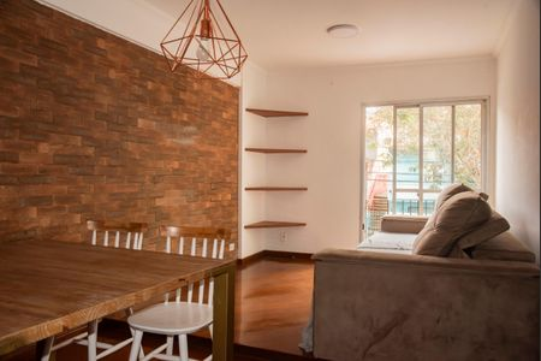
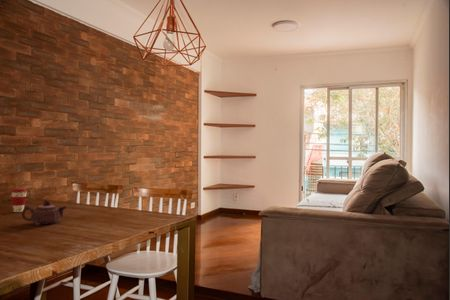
+ coffee cup [10,188,28,213]
+ teapot [21,199,67,226]
